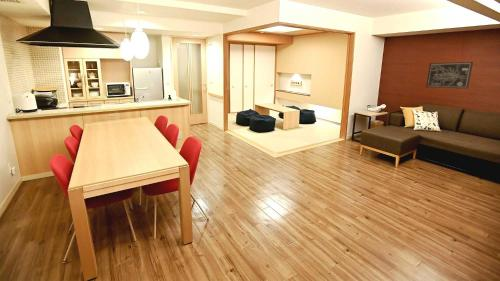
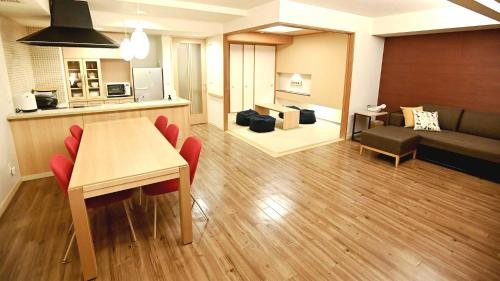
- wall art [425,61,474,89]
